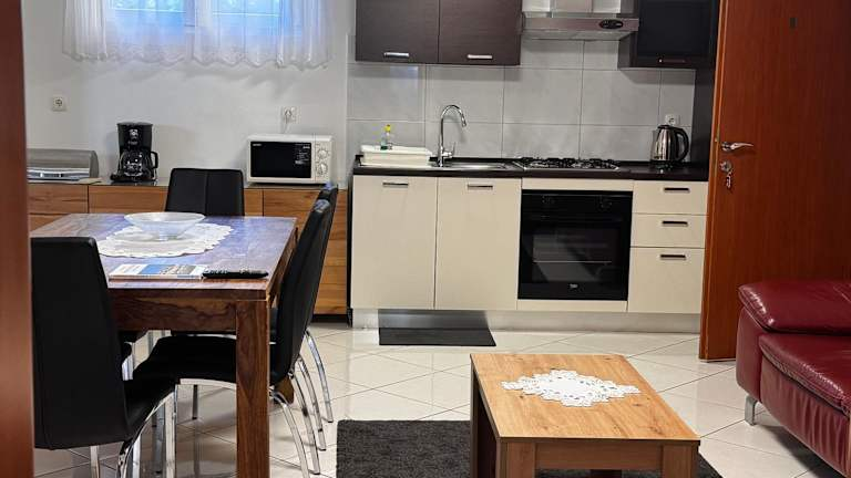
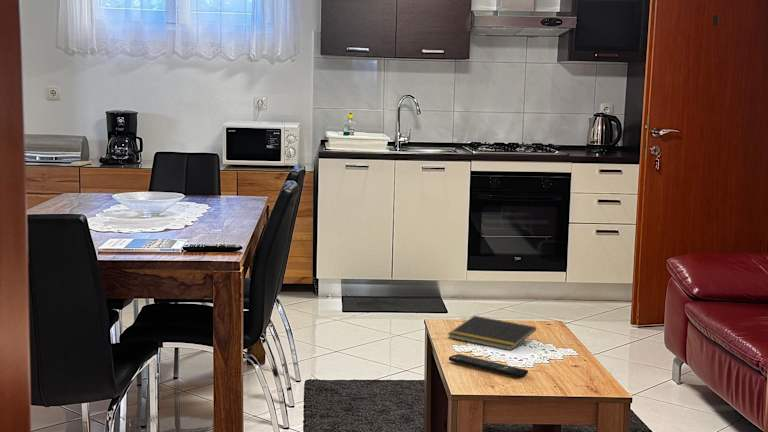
+ remote control [448,353,529,379]
+ notepad [447,315,537,351]
